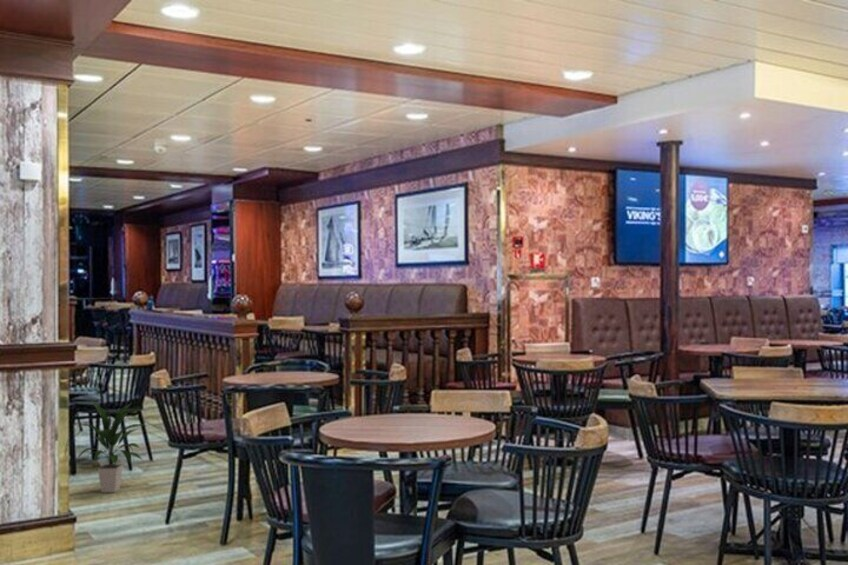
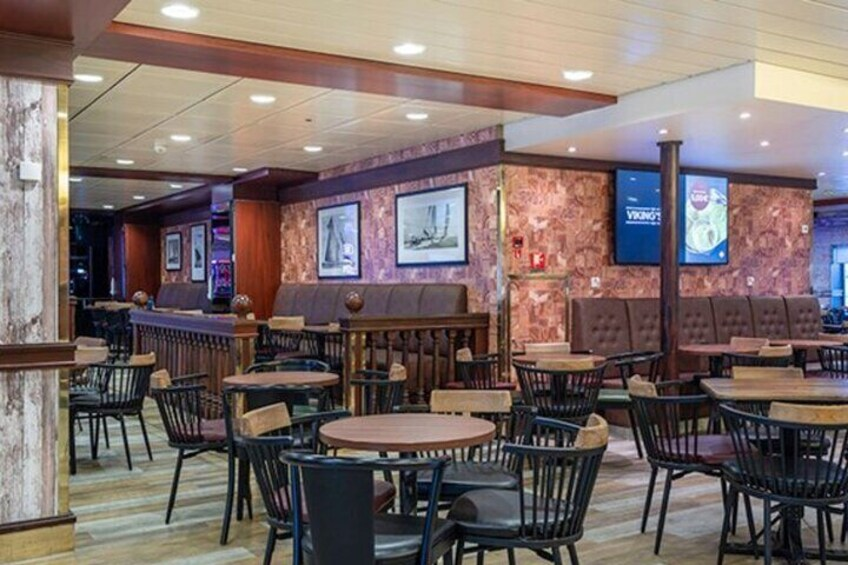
- indoor plant [75,400,145,494]
